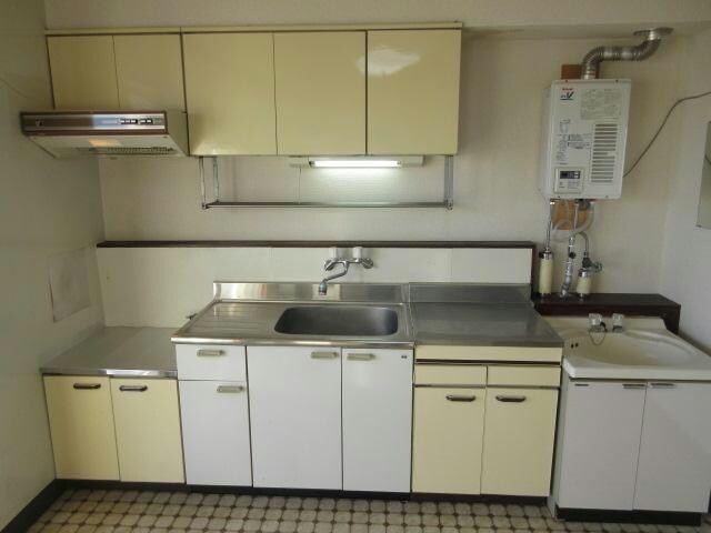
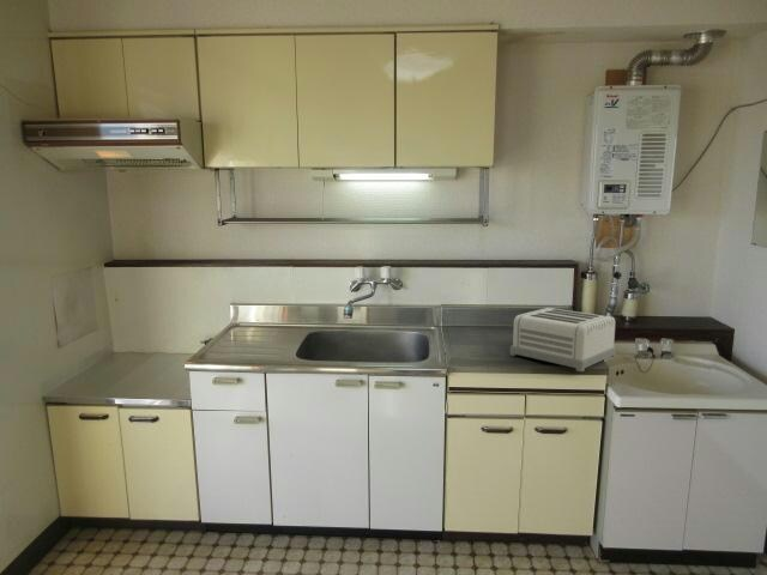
+ toaster [509,307,617,373]
